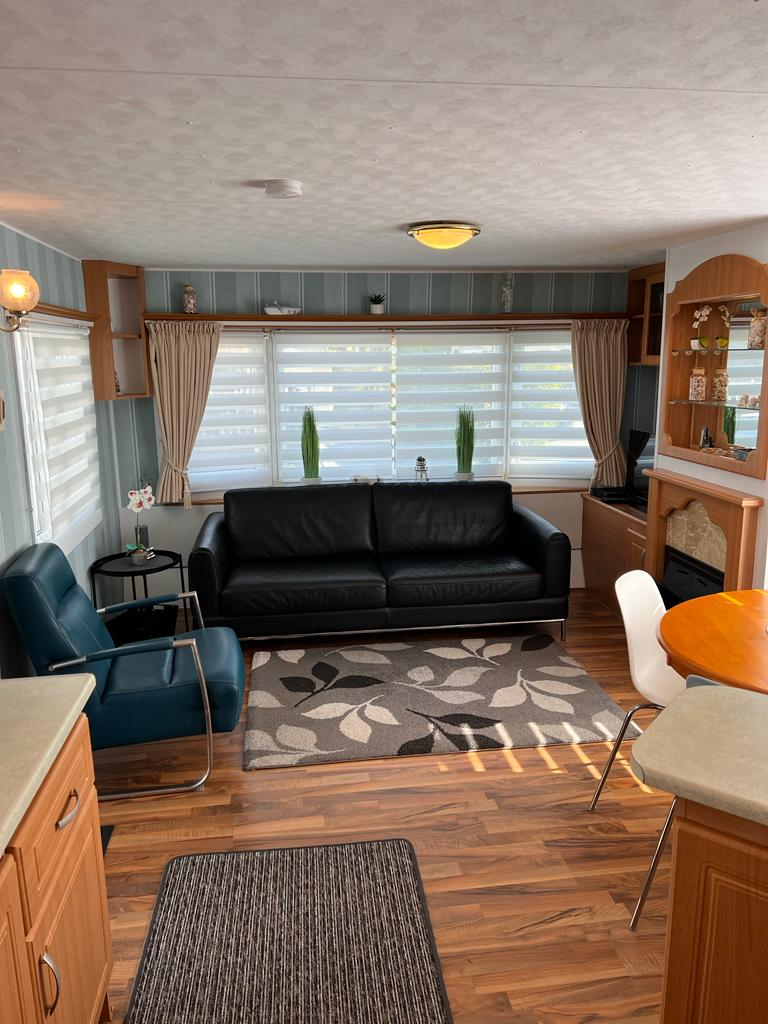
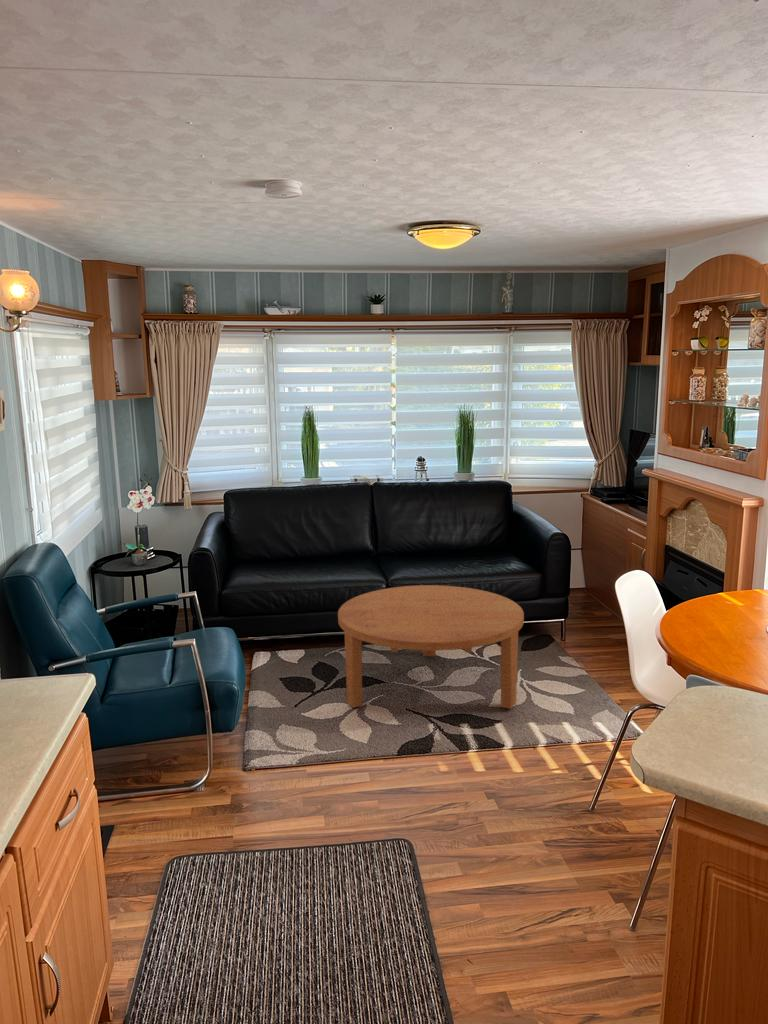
+ coffee table [337,584,525,710]
